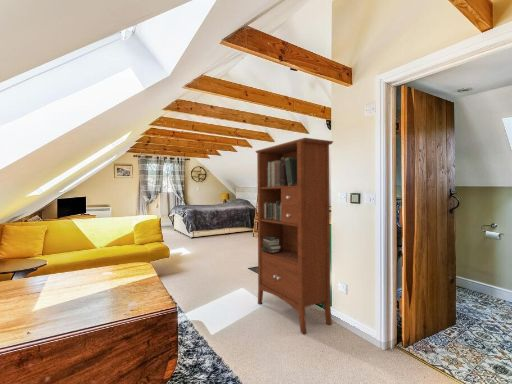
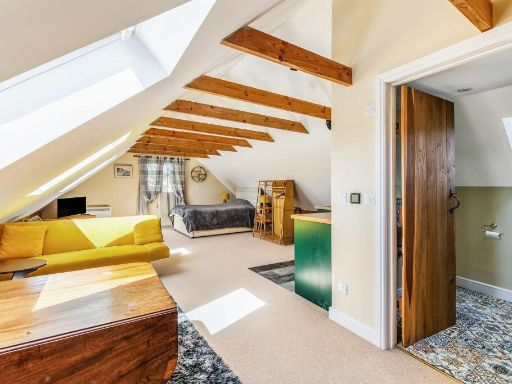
- bookcase [255,137,334,335]
